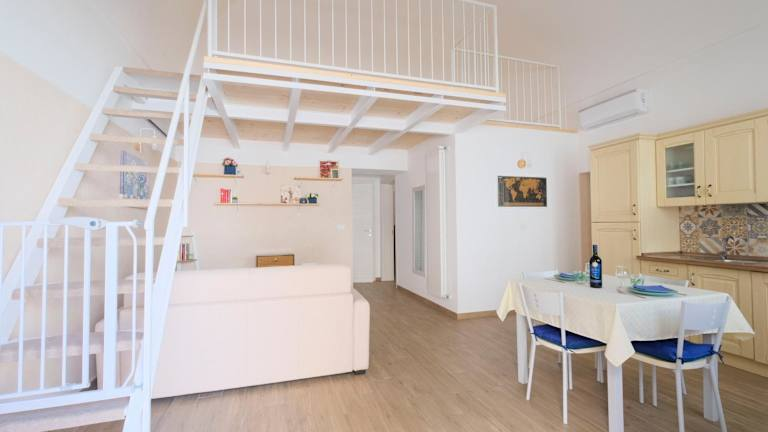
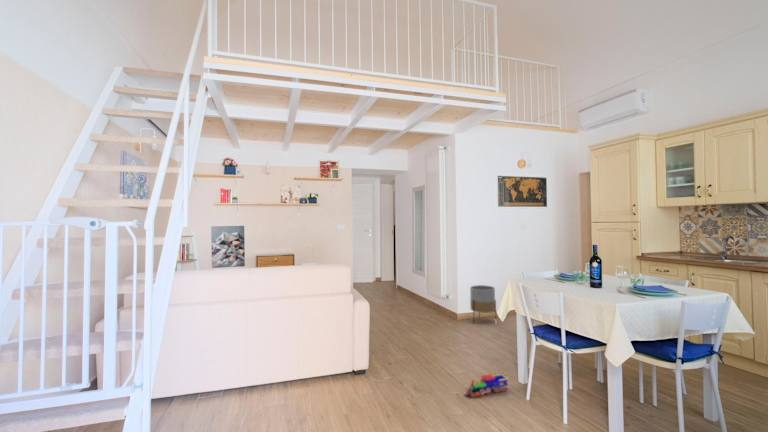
+ toy train [464,373,509,398]
+ wall art [210,225,246,269]
+ planter [469,284,497,325]
